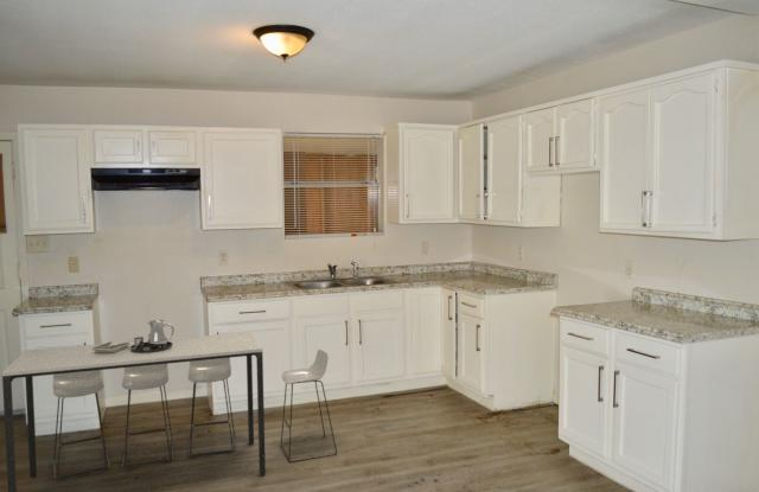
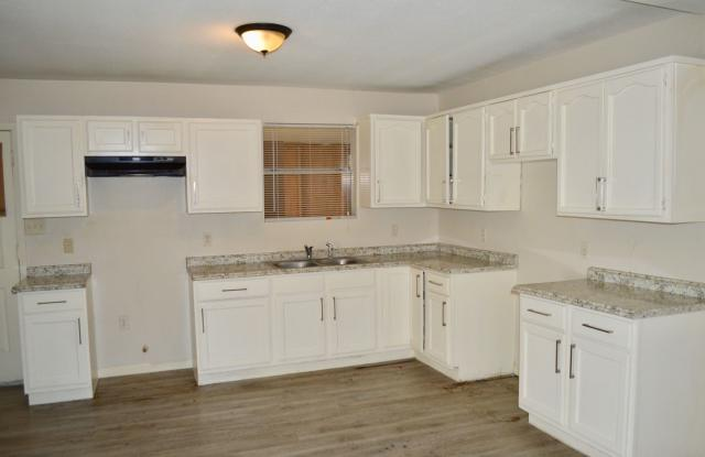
- dining table [1,319,338,492]
